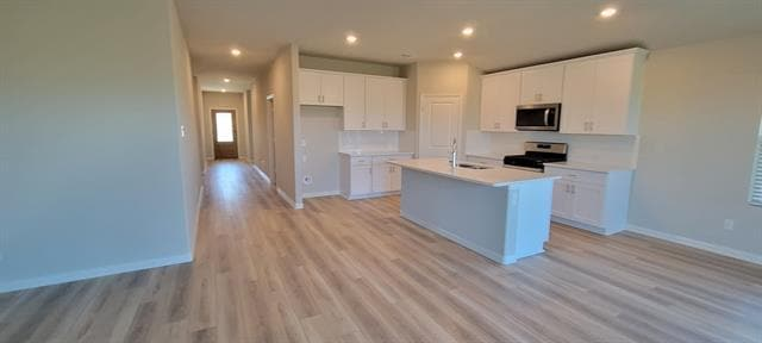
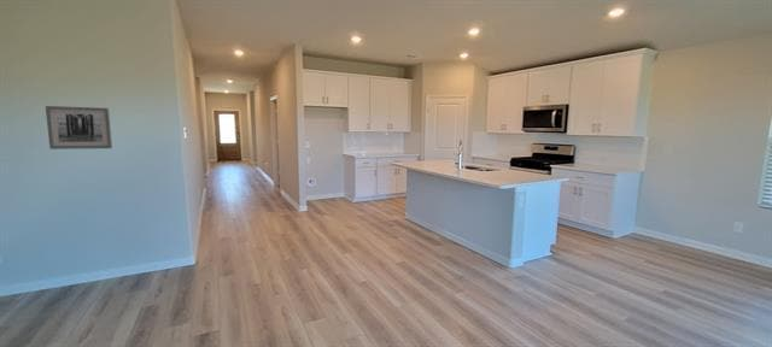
+ wall art [45,105,113,151]
